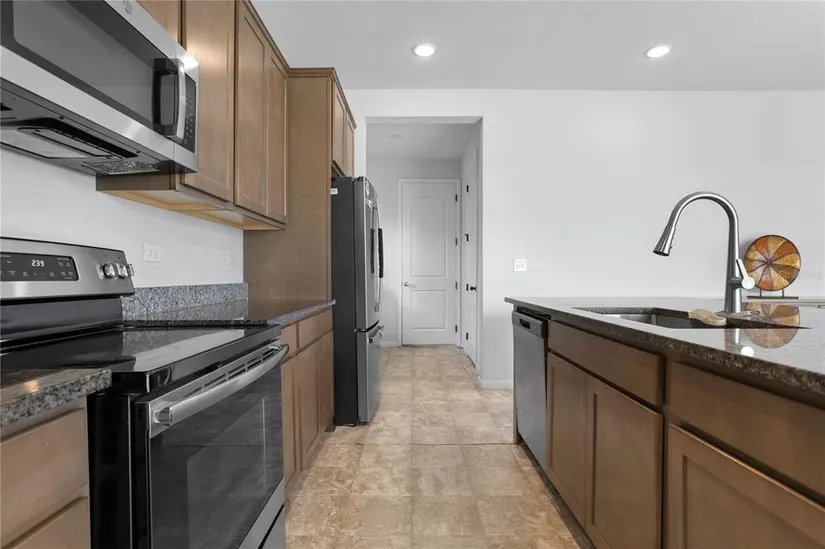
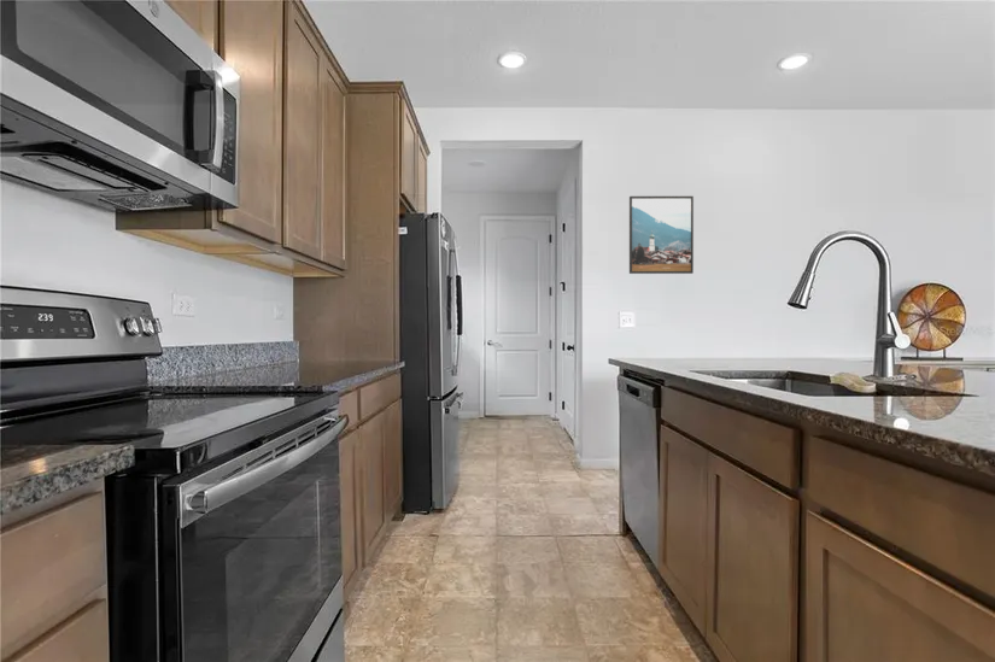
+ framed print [628,195,695,275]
